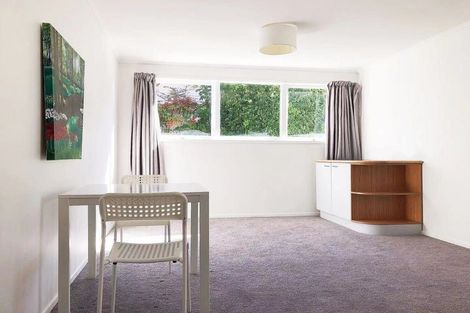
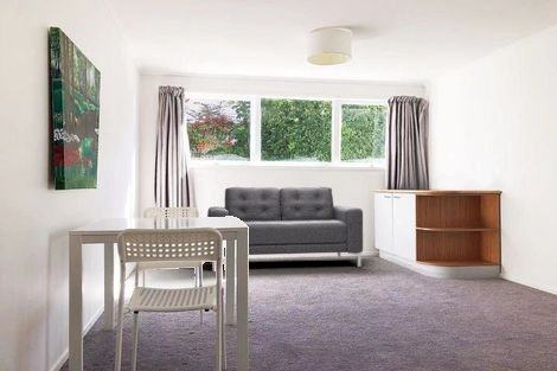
+ sofa [206,186,364,273]
